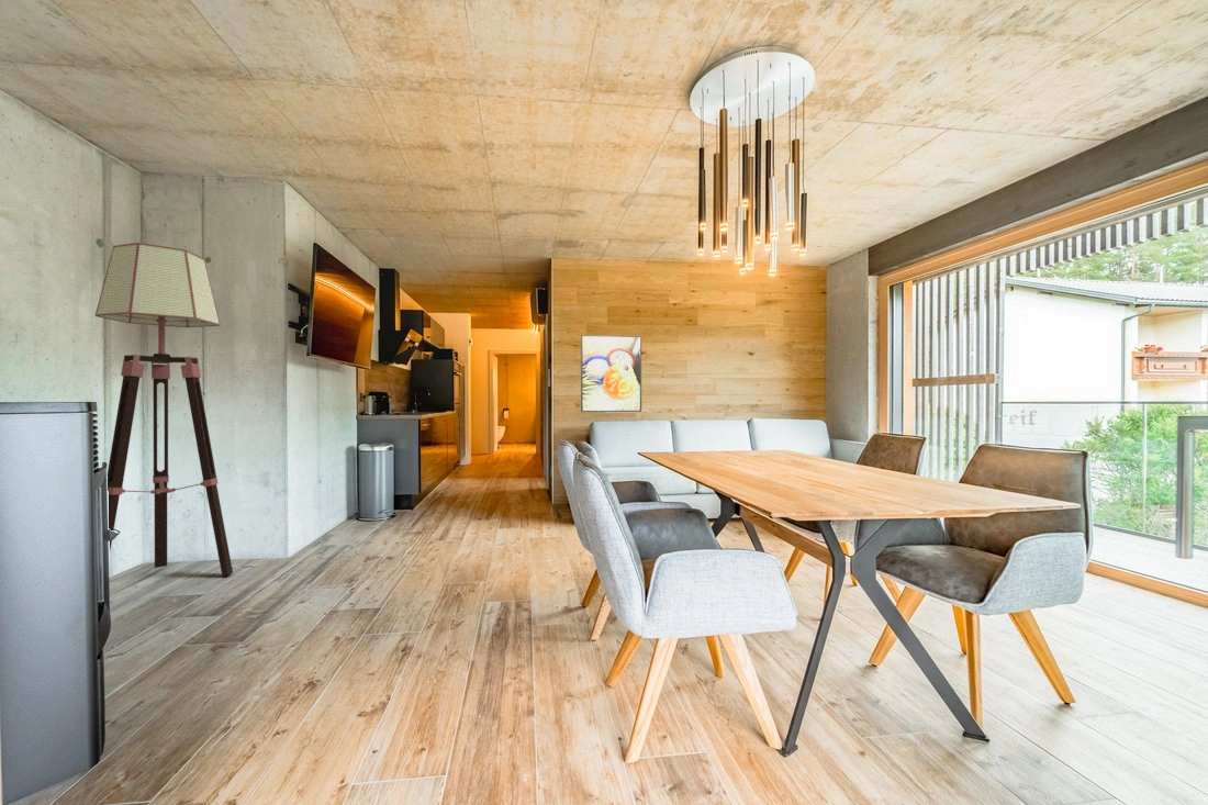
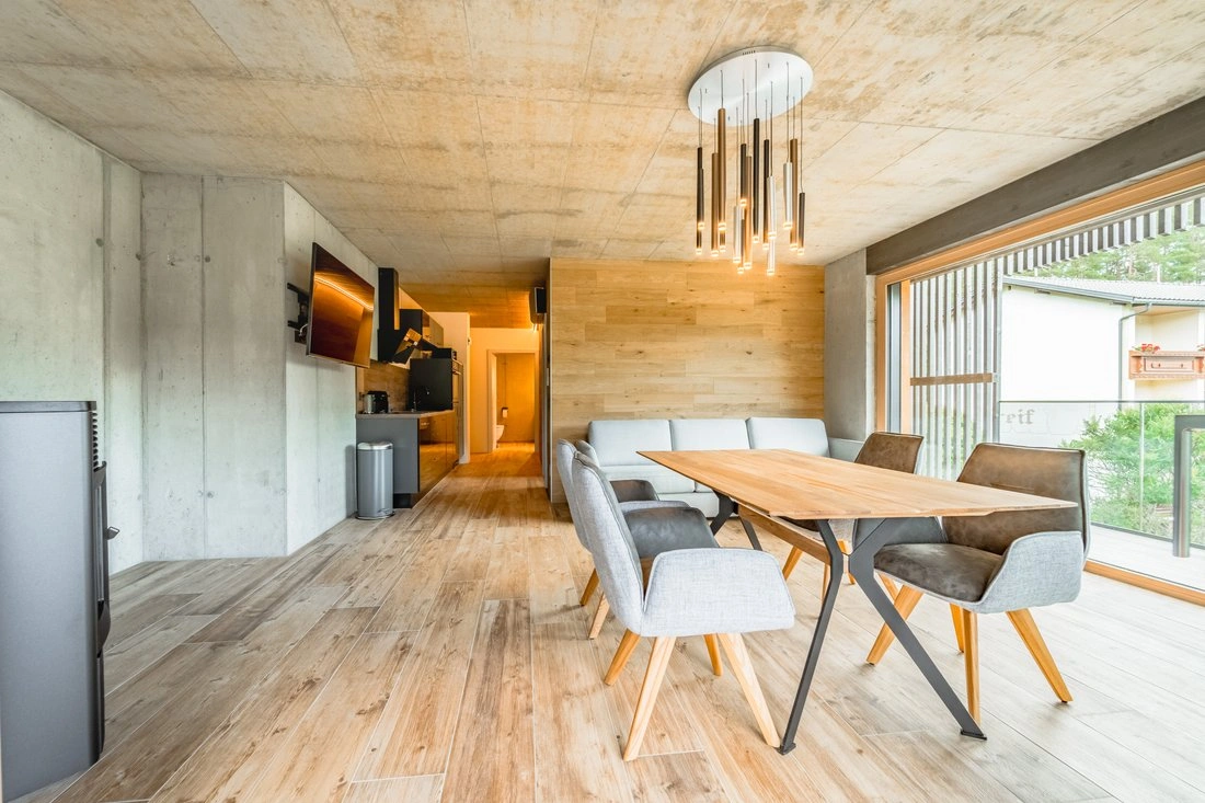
- floor lamp [94,242,234,578]
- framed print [580,334,642,413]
